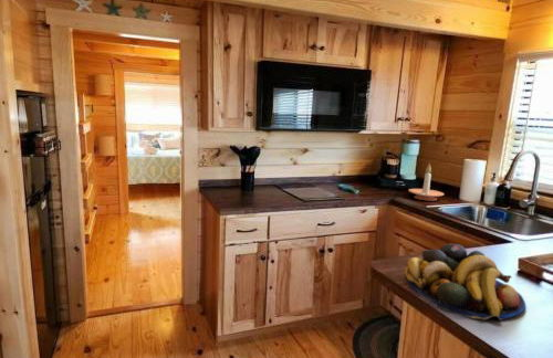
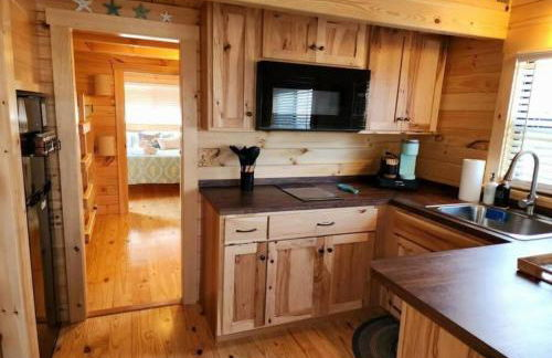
- fruit bowl [404,243,526,322]
- candle holder [407,162,445,202]
